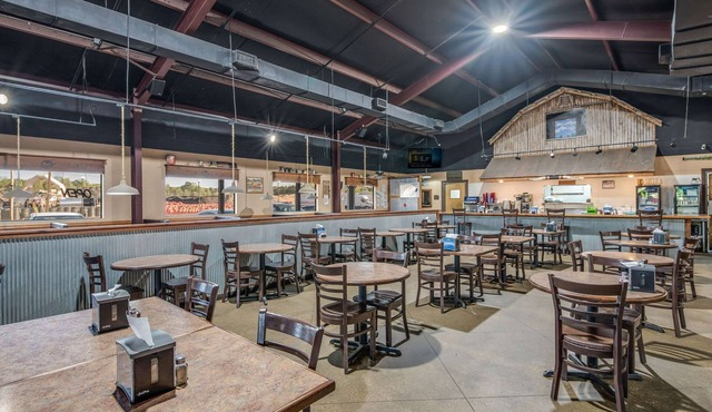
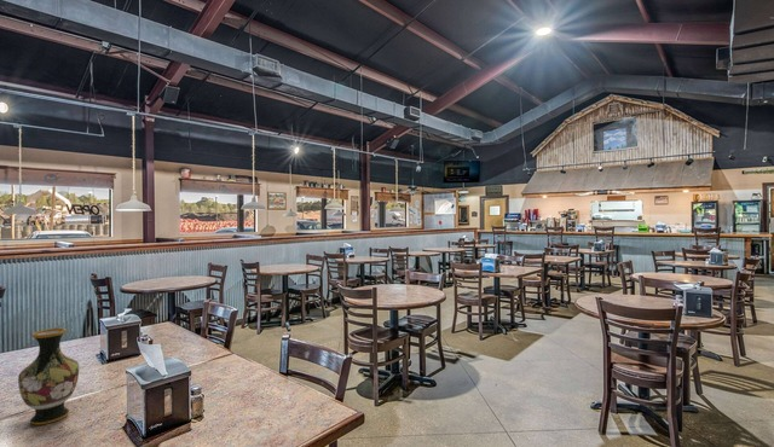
+ vase [17,327,80,426]
